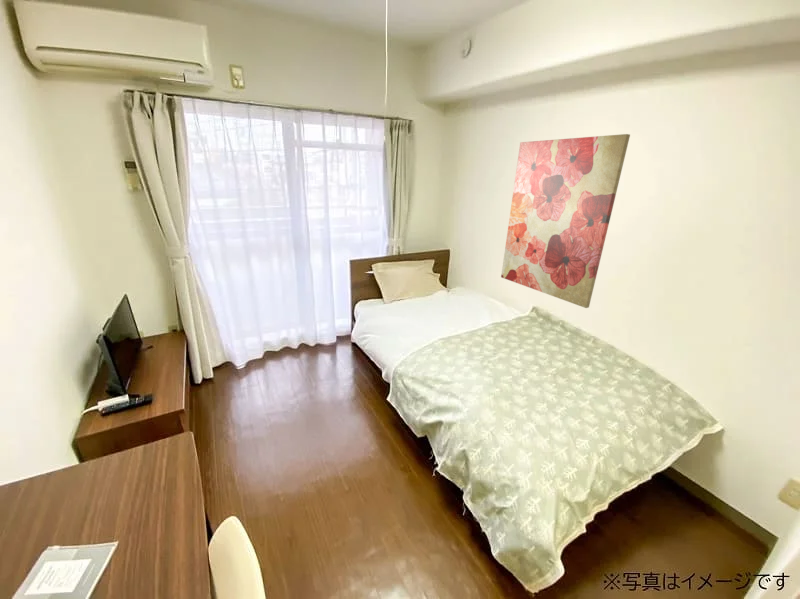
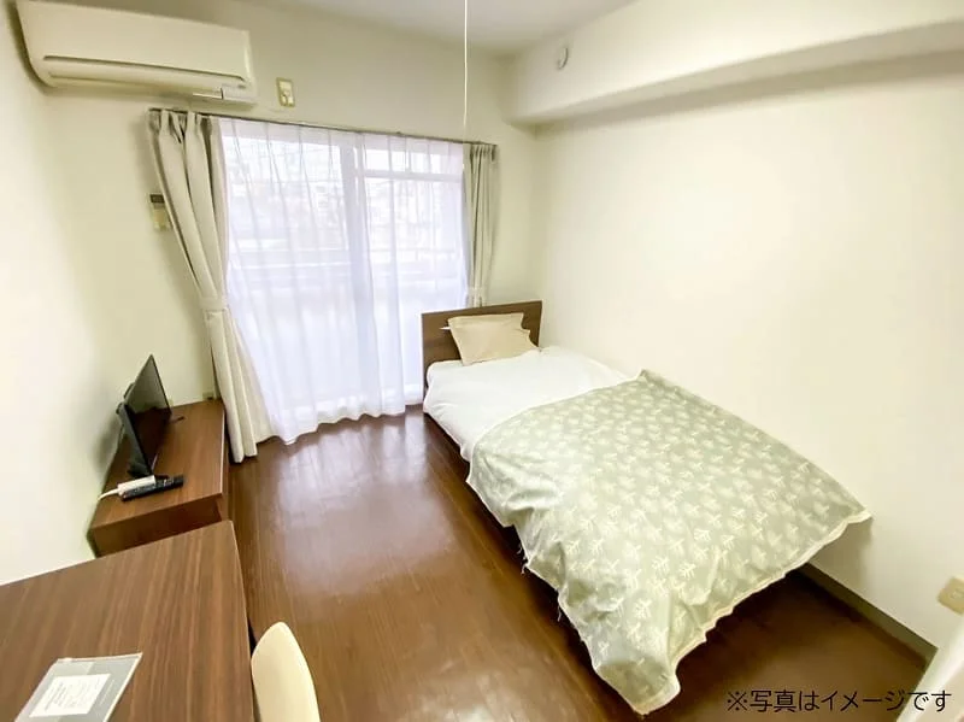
- wall art [500,133,631,309]
